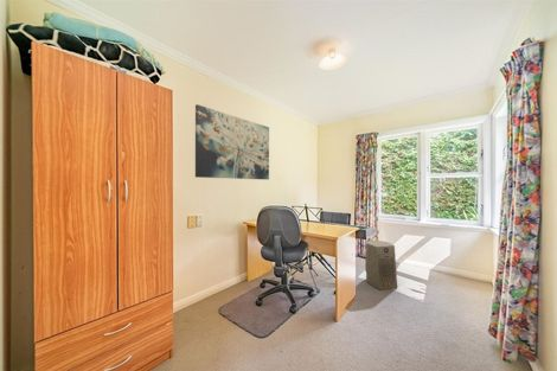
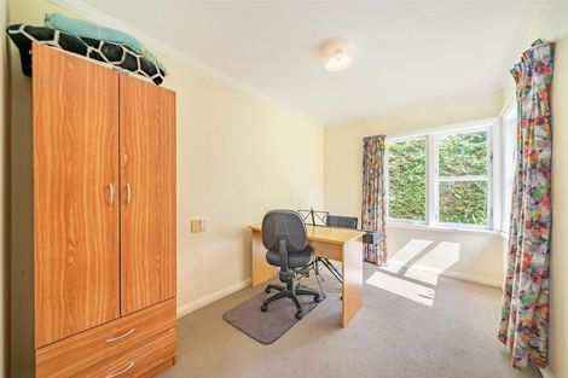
- fan [364,239,398,292]
- wall art [194,103,270,181]
